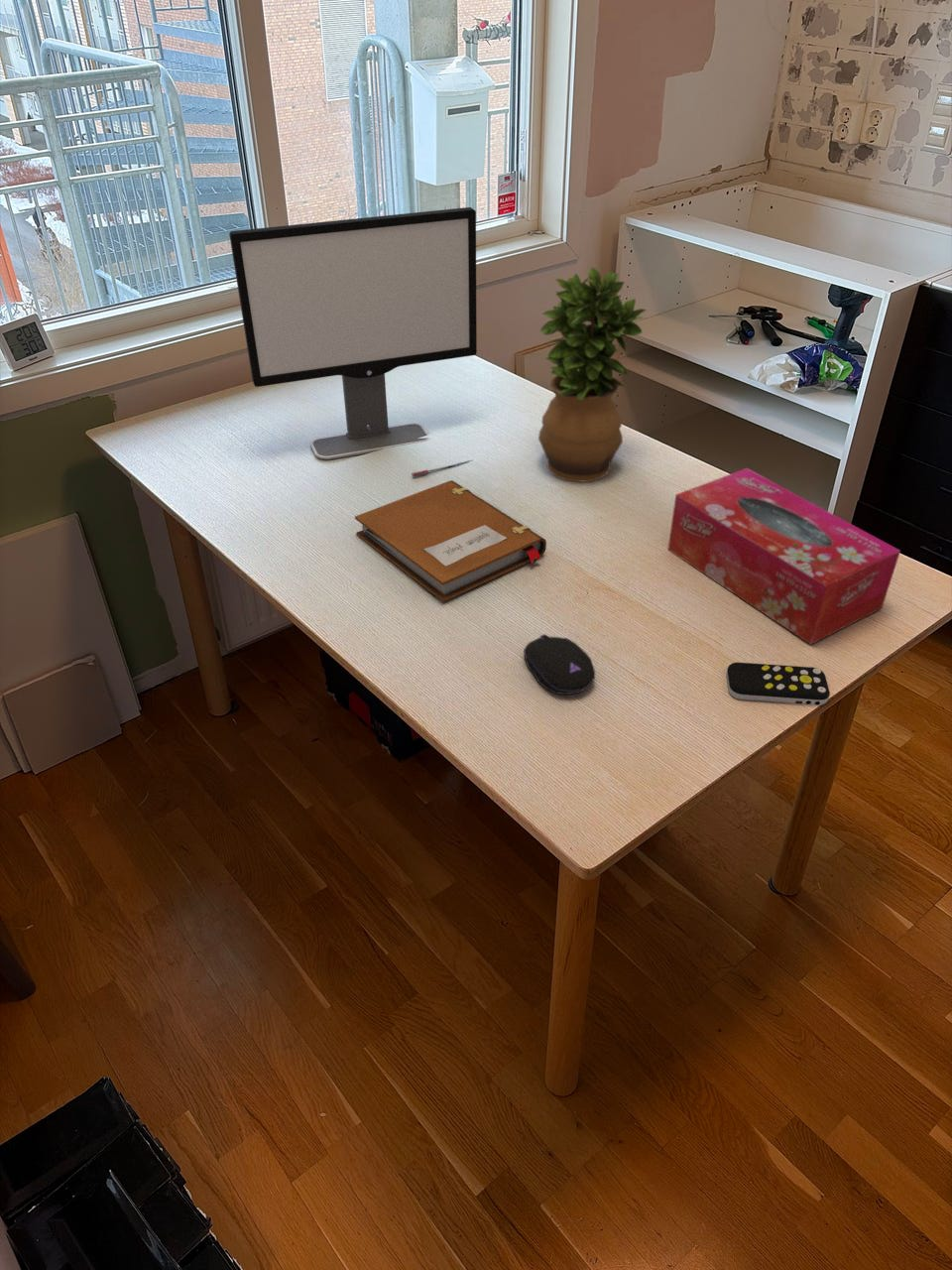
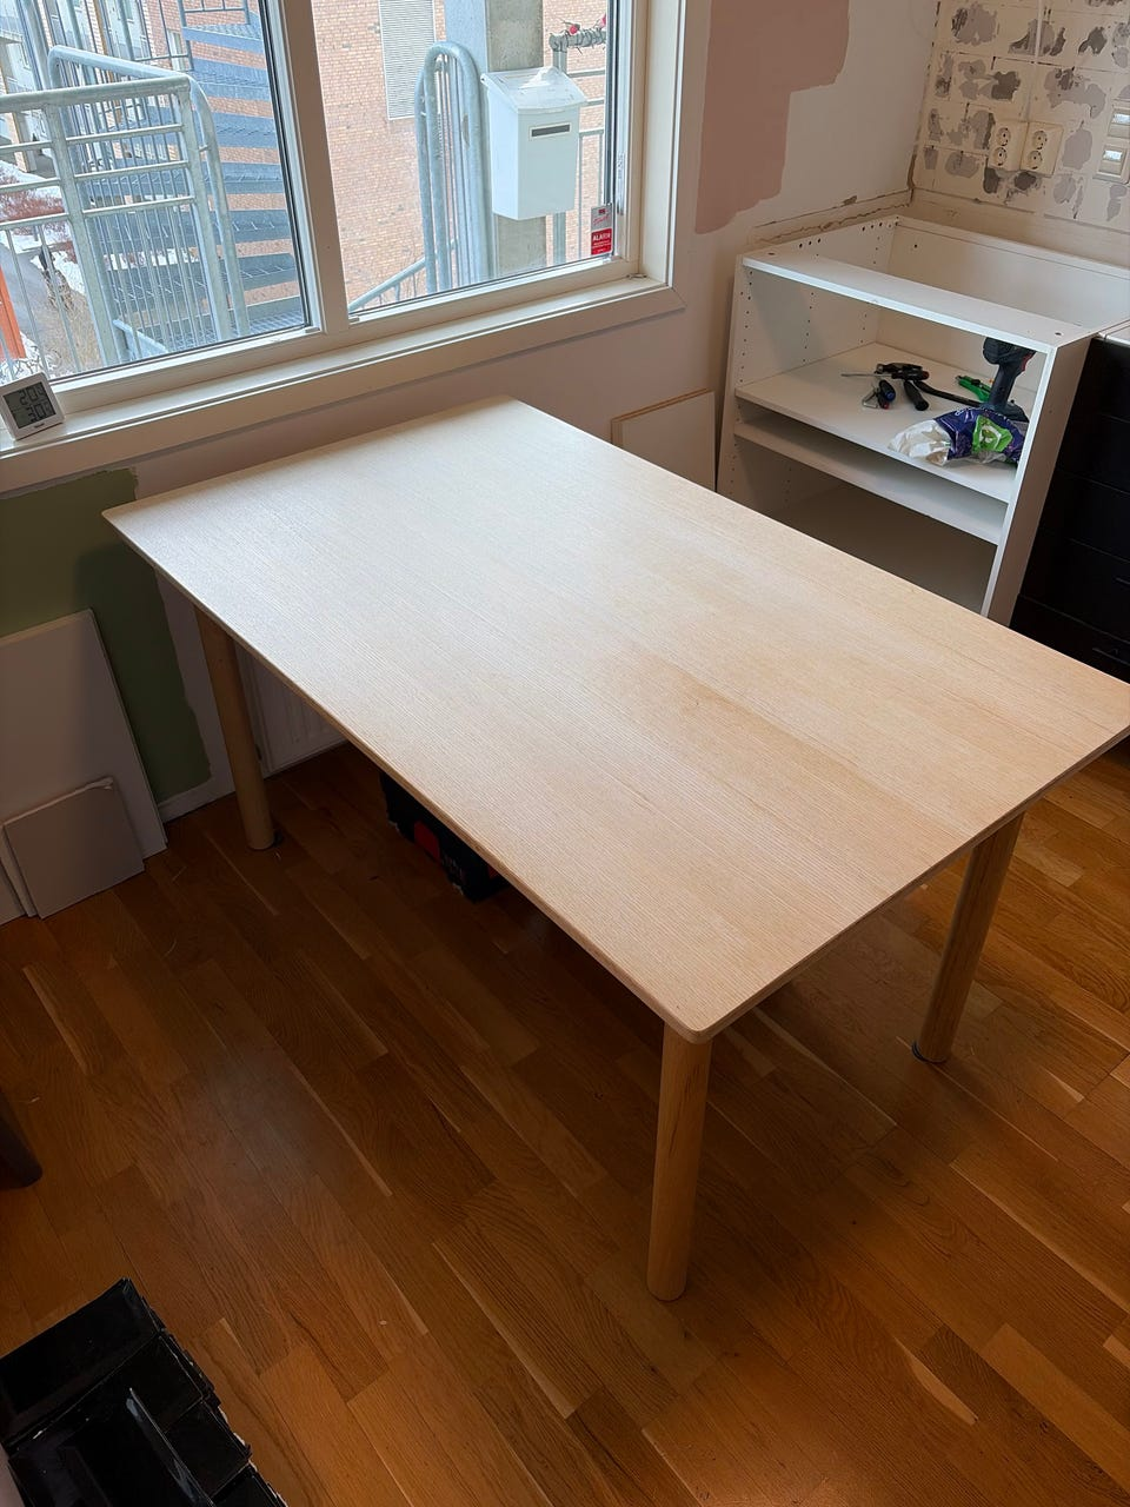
- potted plant [537,267,648,483]
- computer mouse [523,633,596,696]
- notebook [354,479,547,603]
- pen [411,459,473,477]
- remote control [726,662,831,706]
- computer monitor [228,206,478,460]
- tissue box [667,467,901,646]
